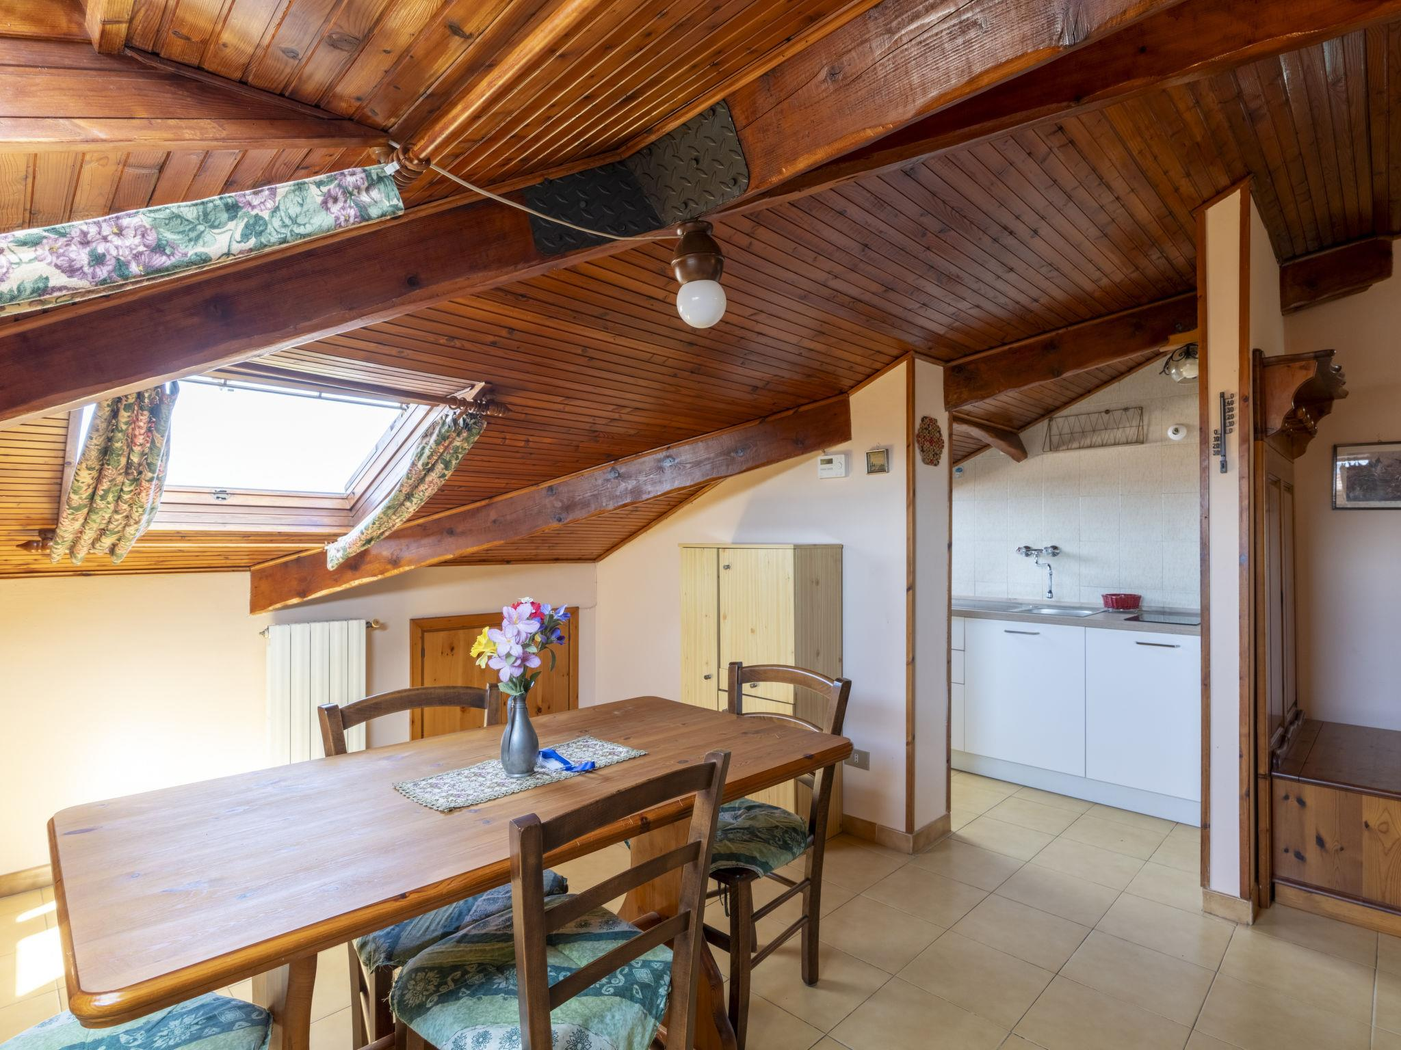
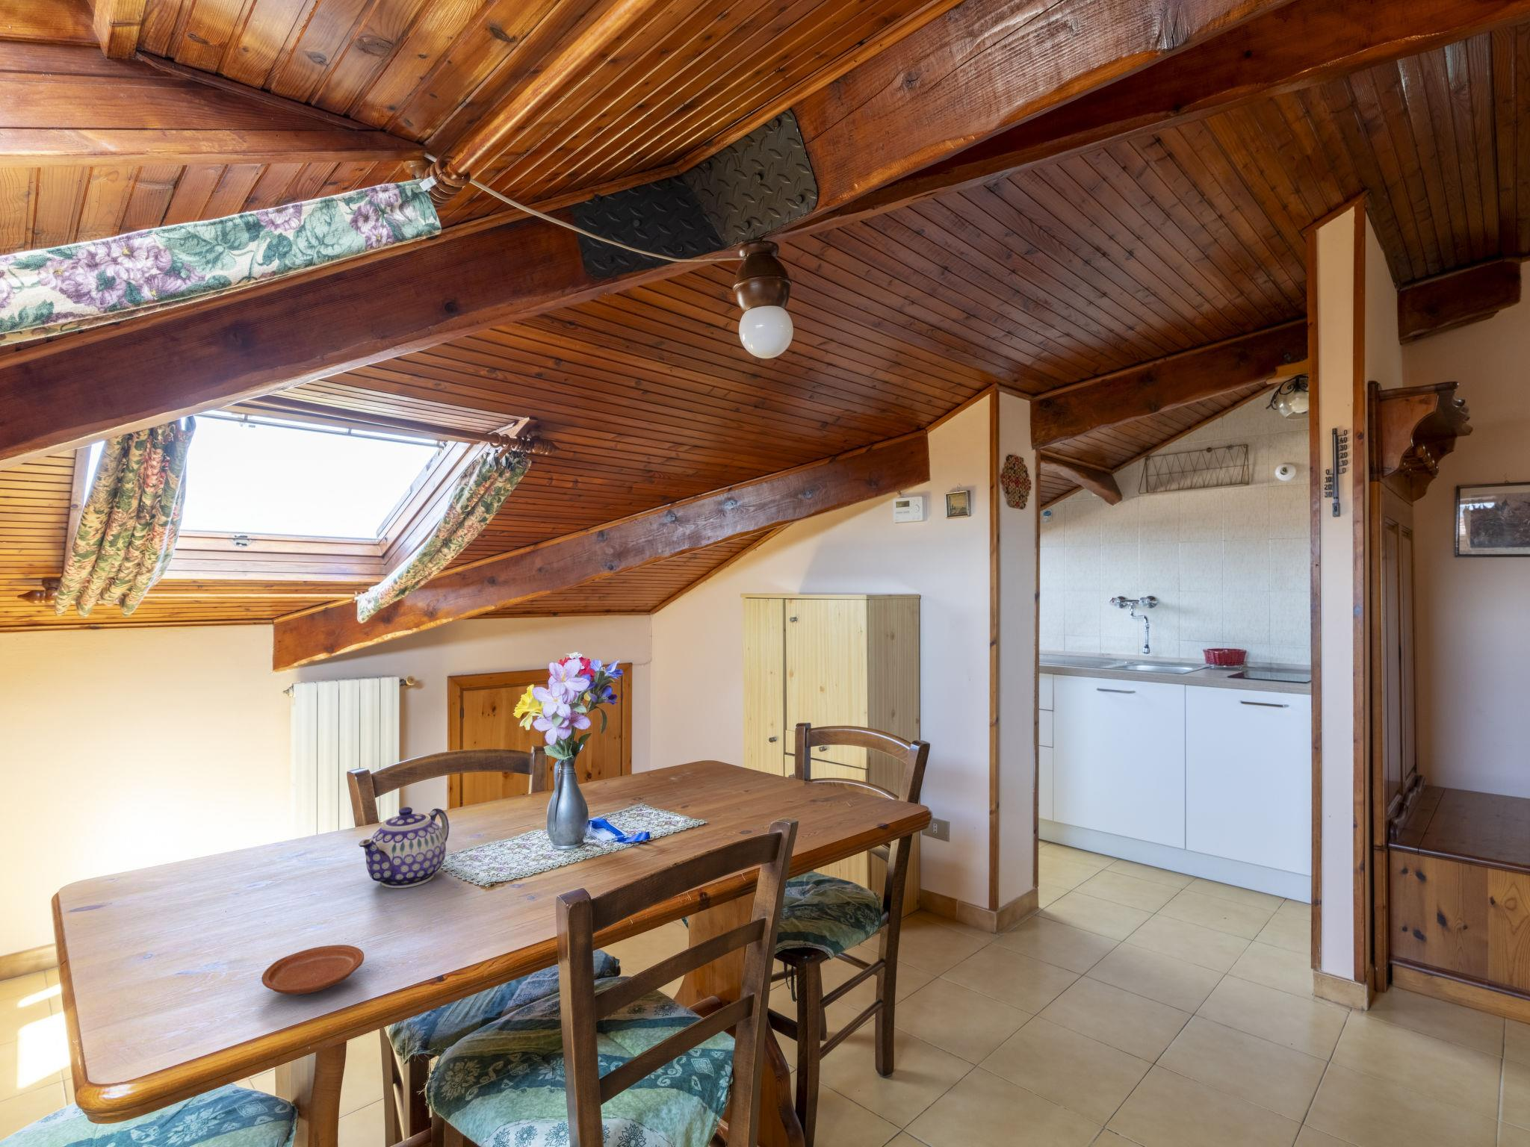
+ plate [260,943,365,995]
+ teapot [358,806,449,889]
